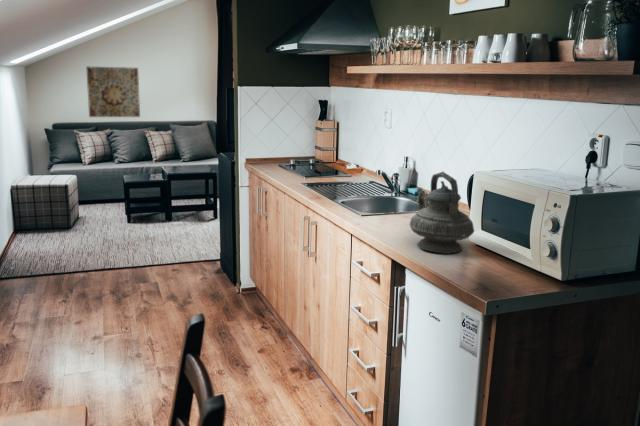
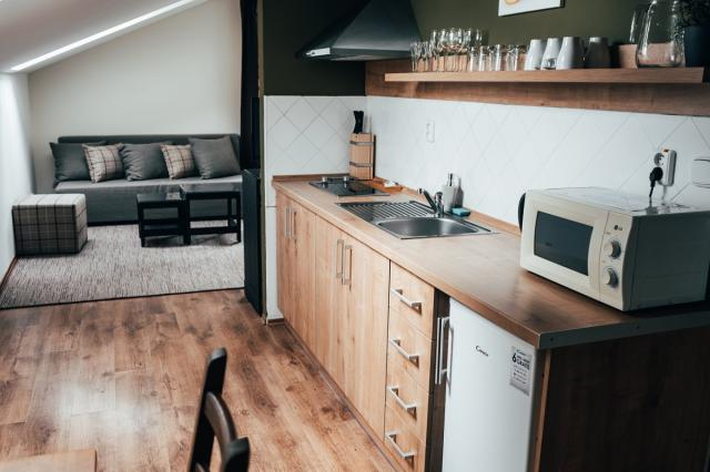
- wall art [85,65,141,118]
- teapot [408,171,475,255]
